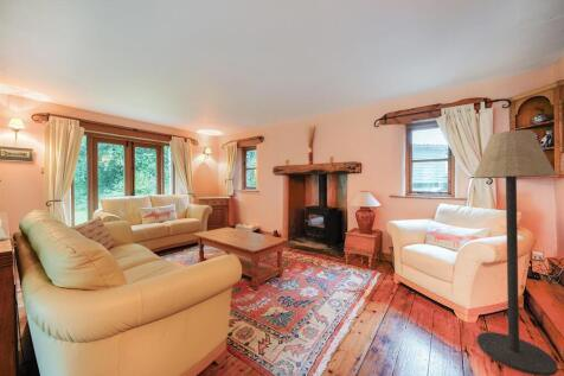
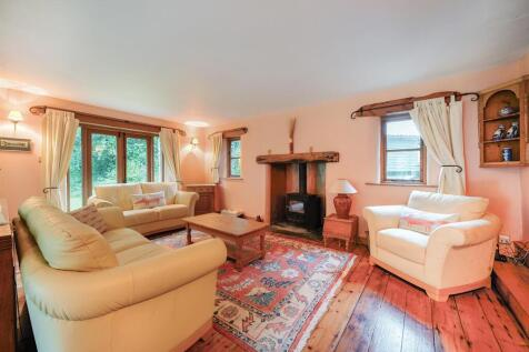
- floor lamp [473,128,559,376]
